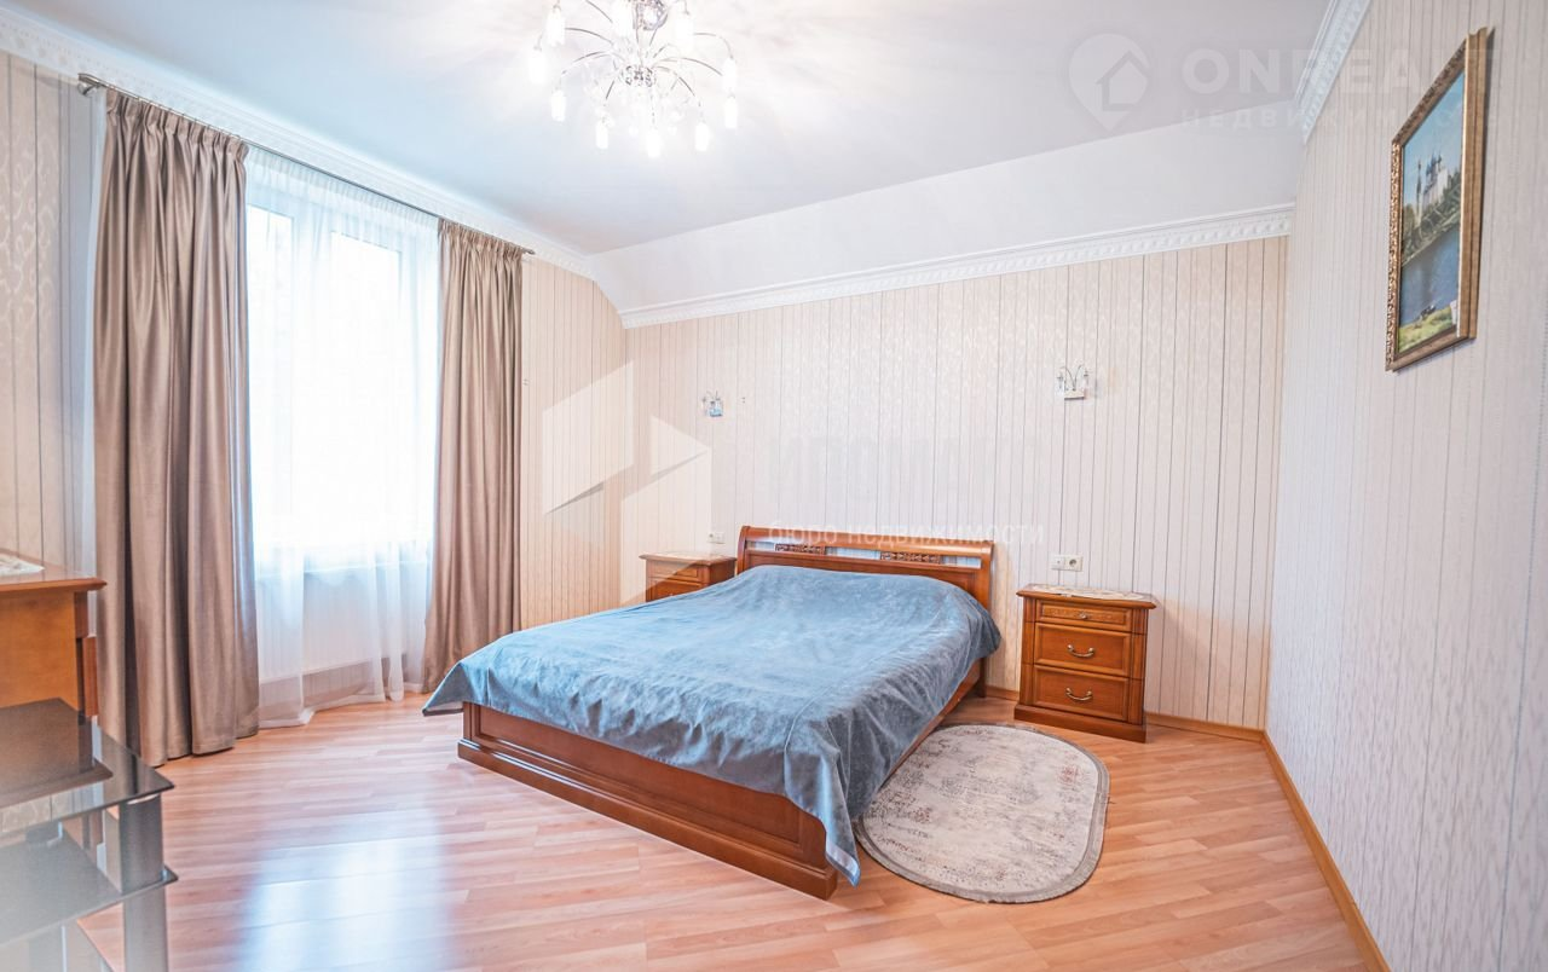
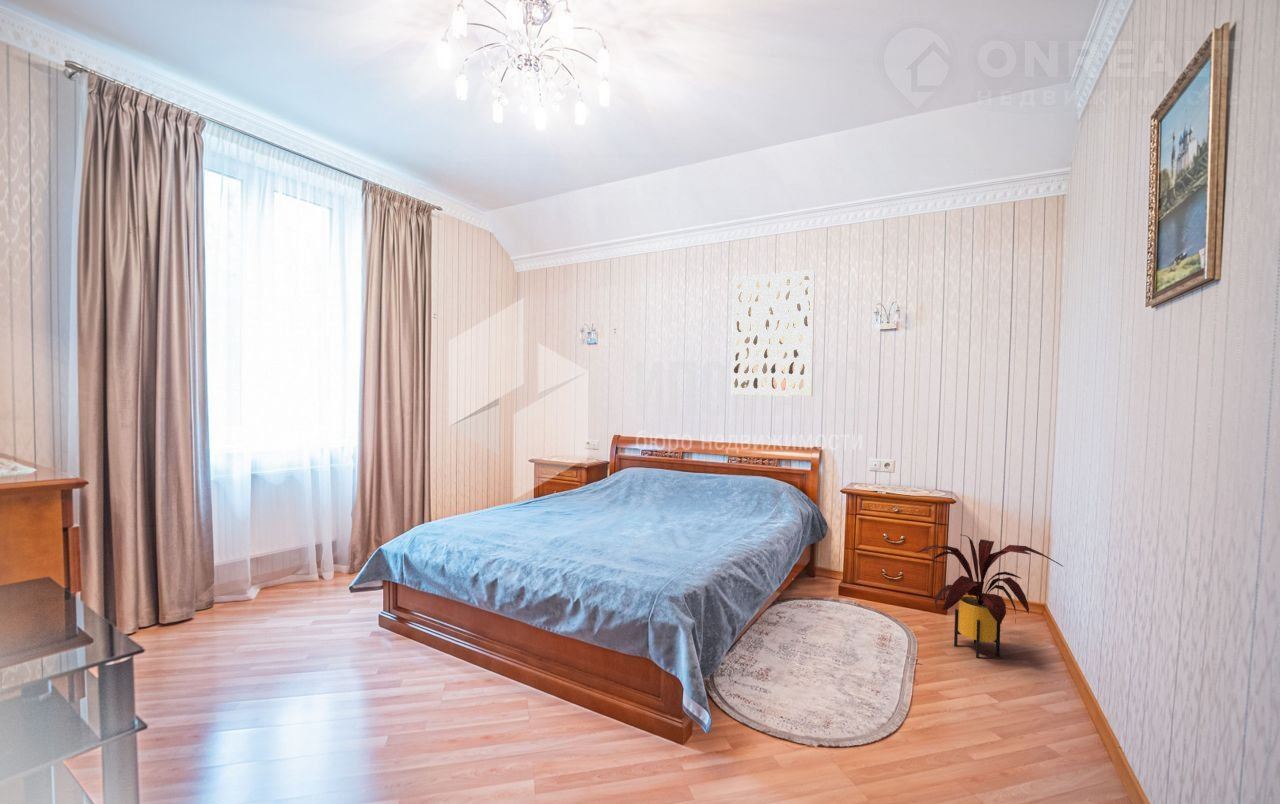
+ wall art [731,269,816,397]
+ house plant [914,534,1065,659]
